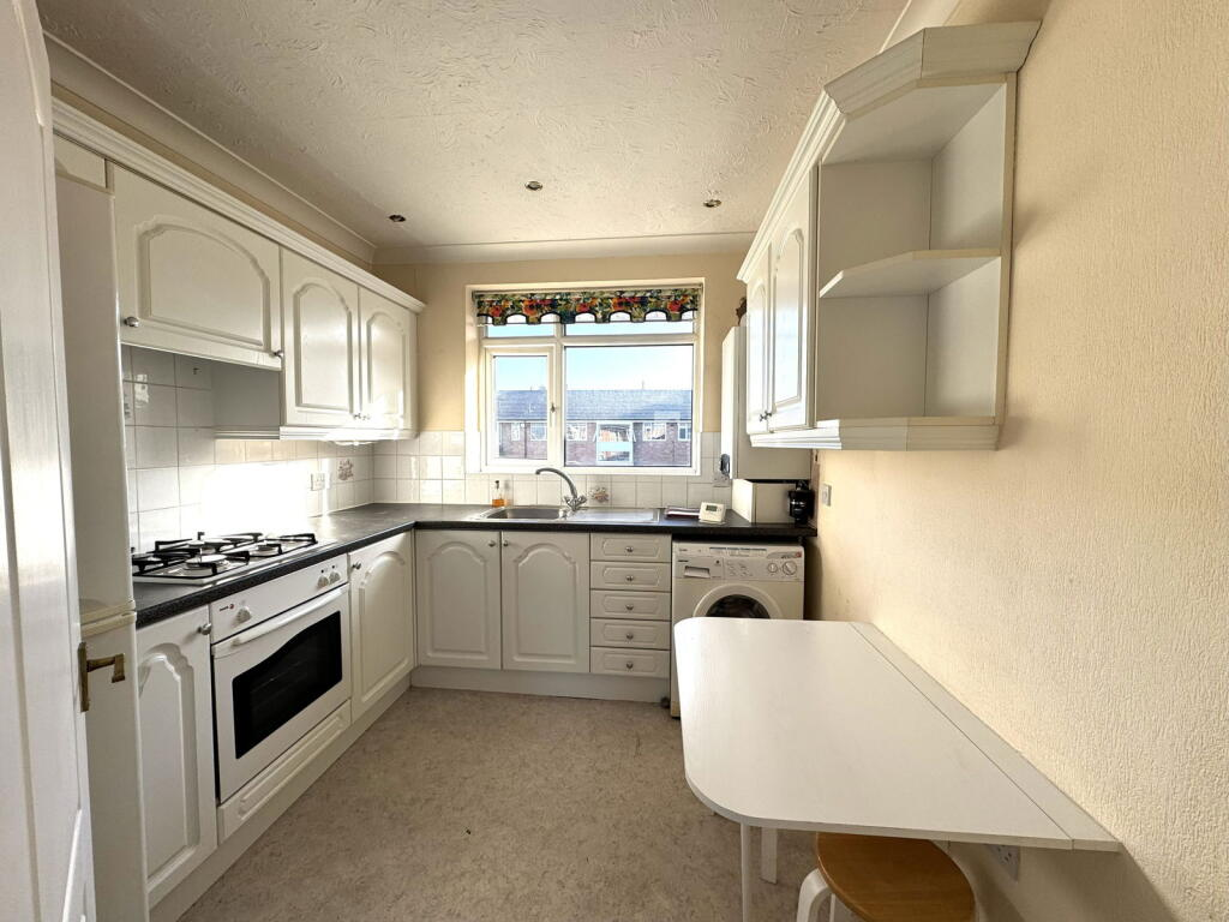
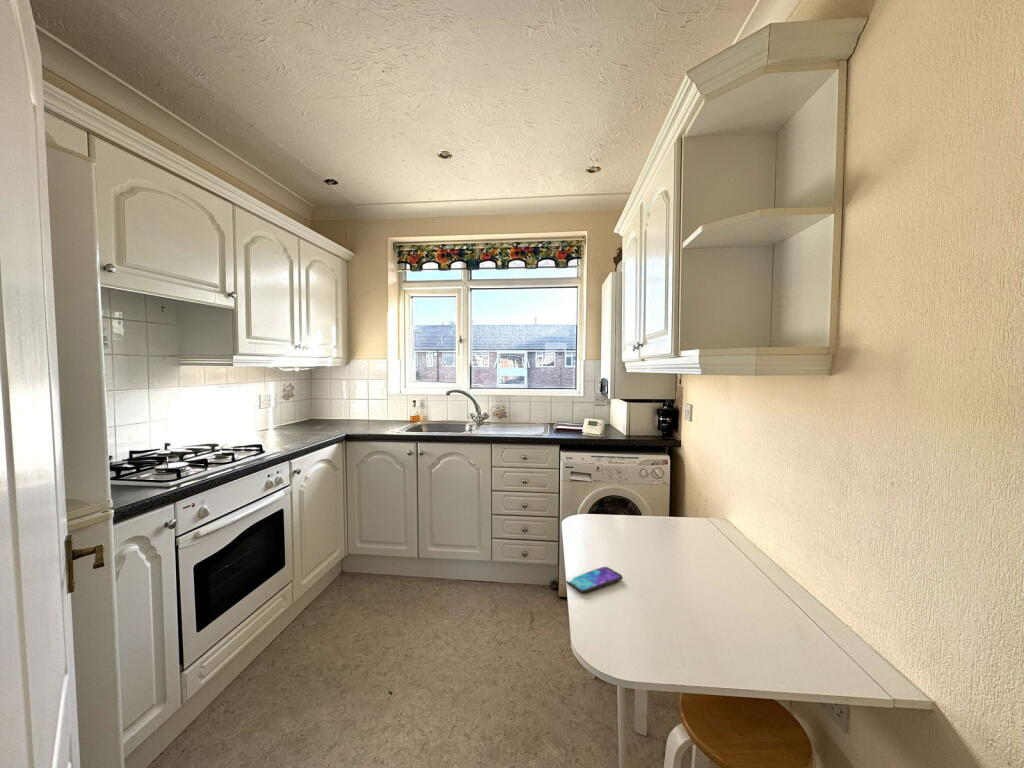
+ smartphone [565,566,624,594]
